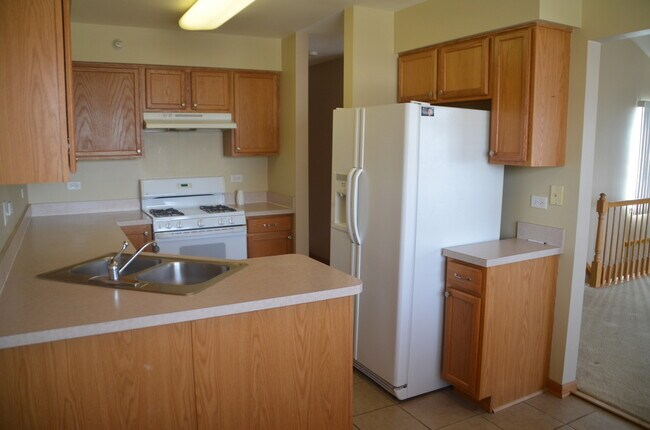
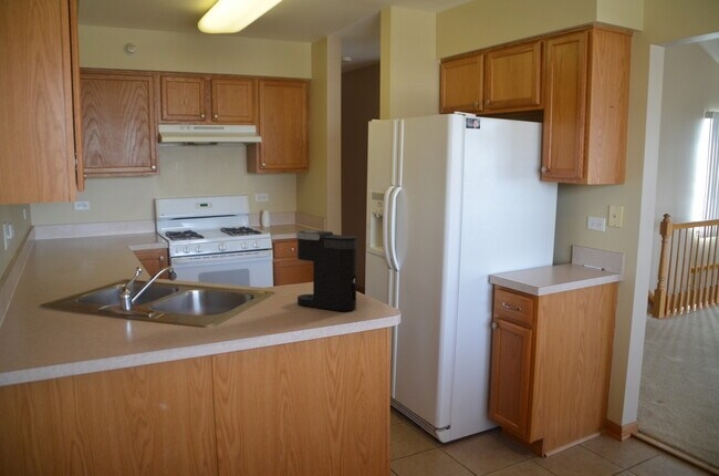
+ coffee maker [295,229,358,312]
